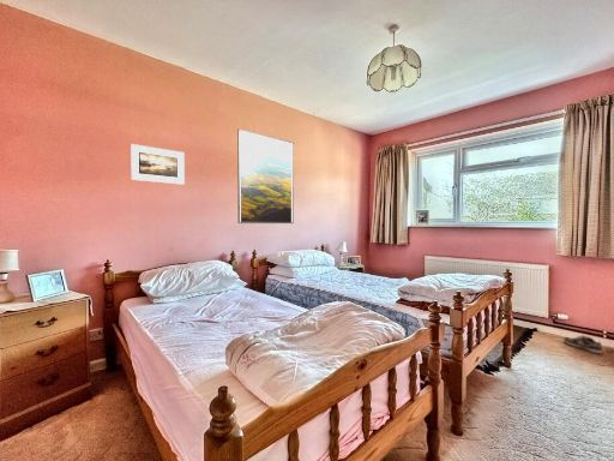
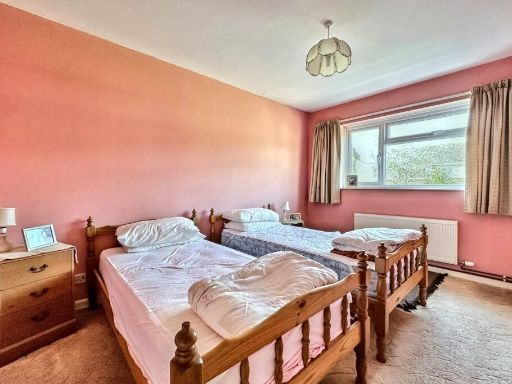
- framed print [236,128,295,224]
- shoe [562,334,603,355]
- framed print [130,143,186,186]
